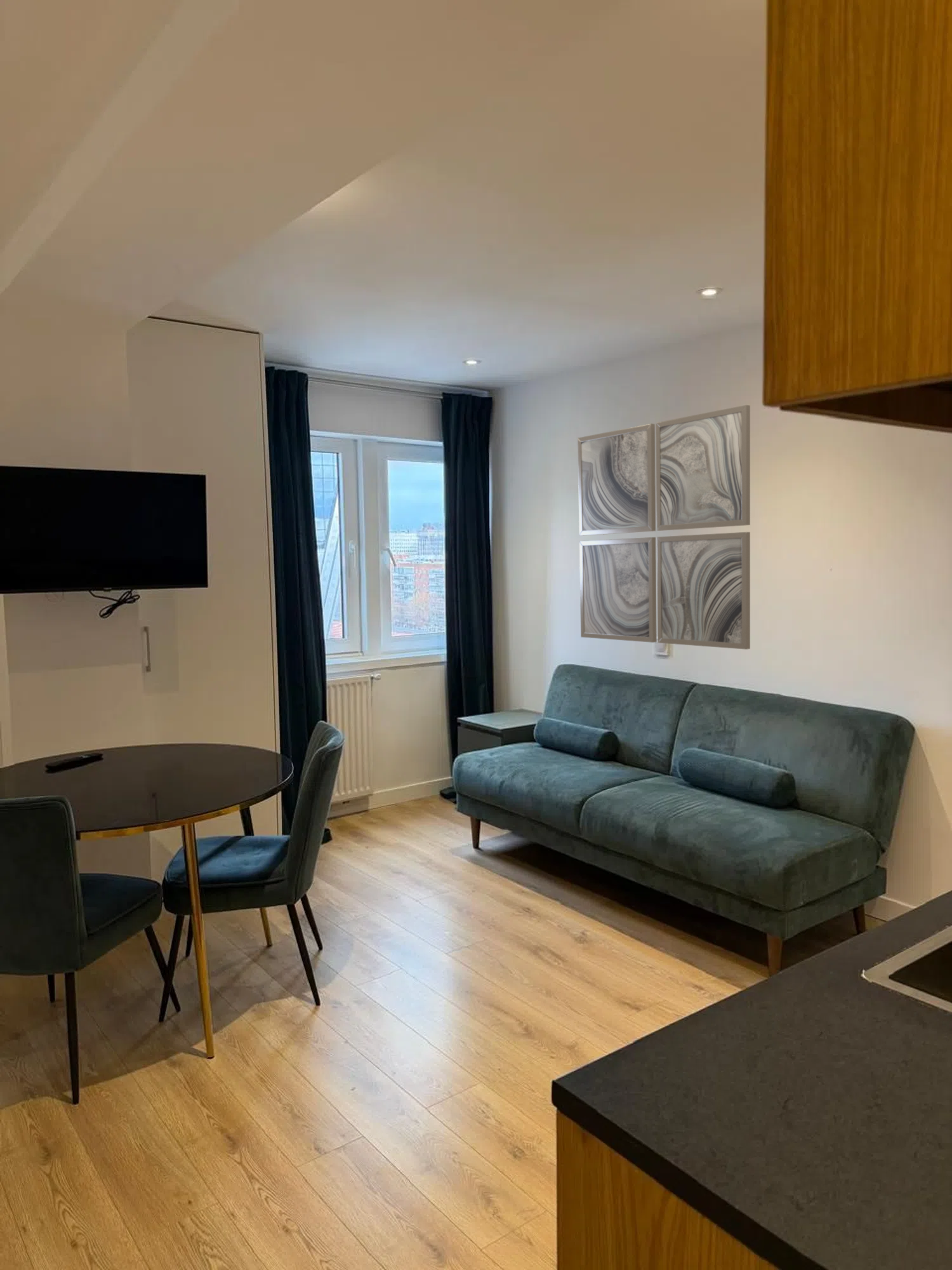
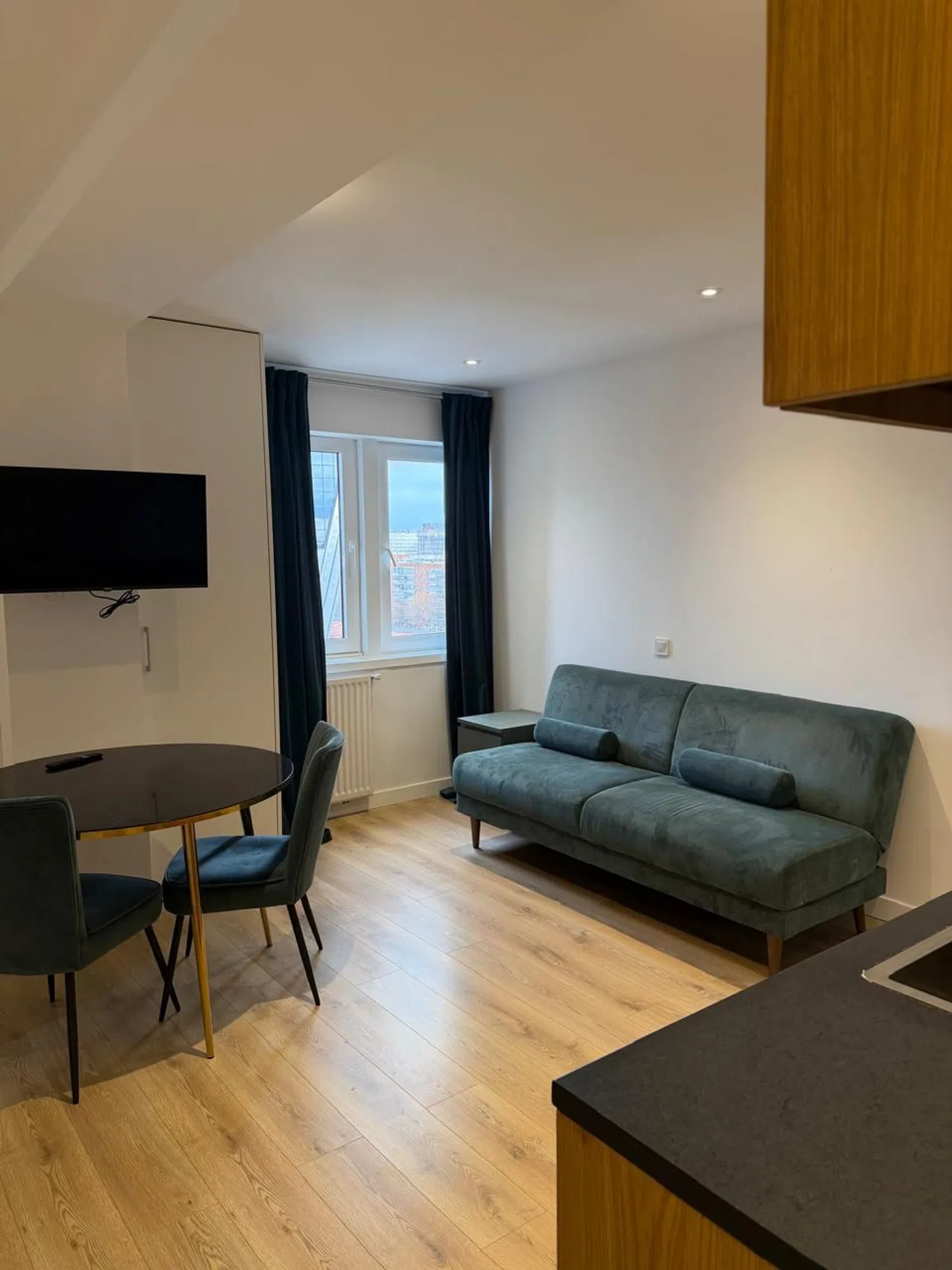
- wall art [577,404,751,650]
